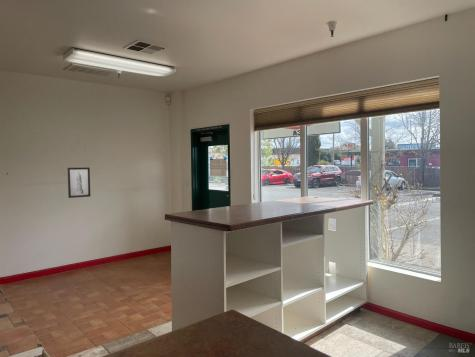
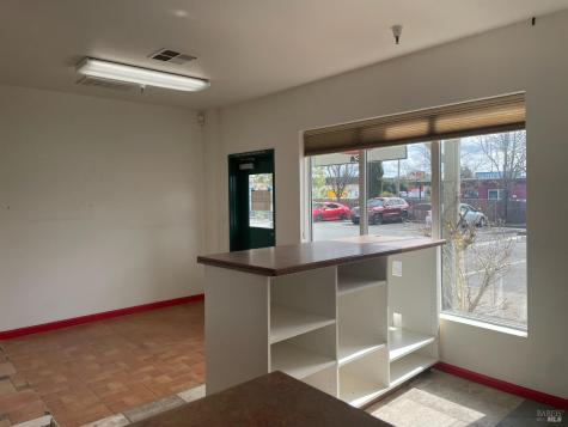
- wall art [67,166,91,199]
